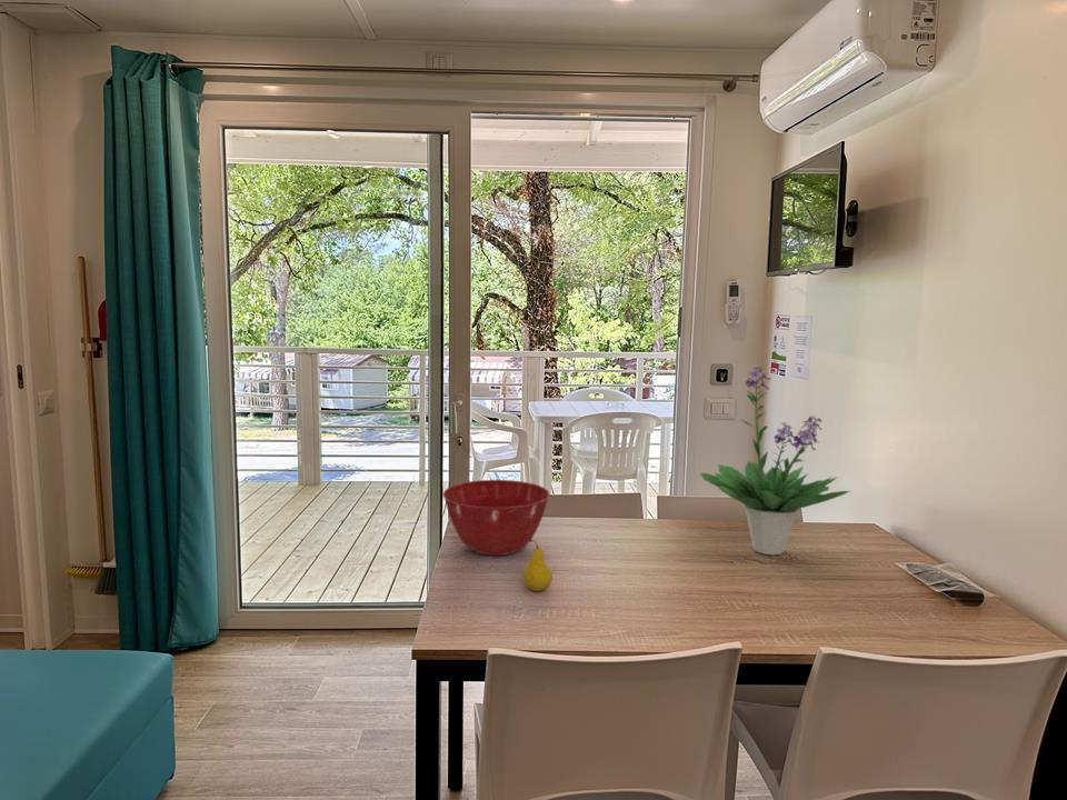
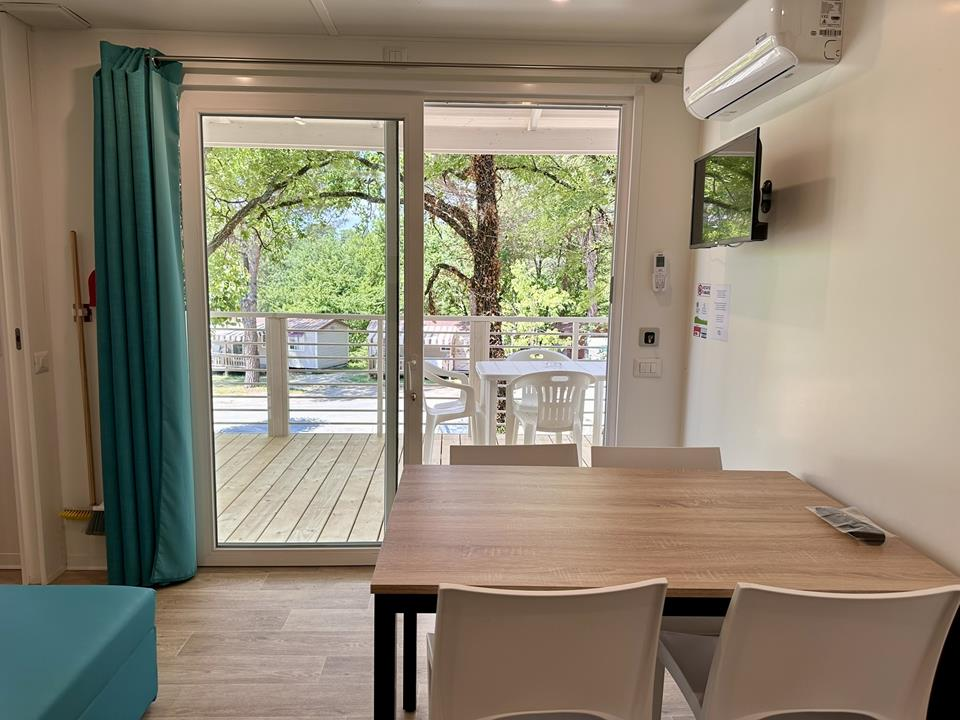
- fruit [521,539,554,592]
- potted plant [699,363,850,556]
- mixing bowl [441,479,551,557]
